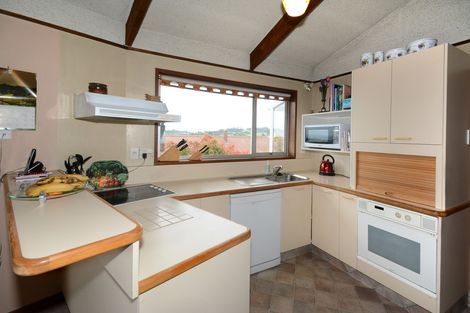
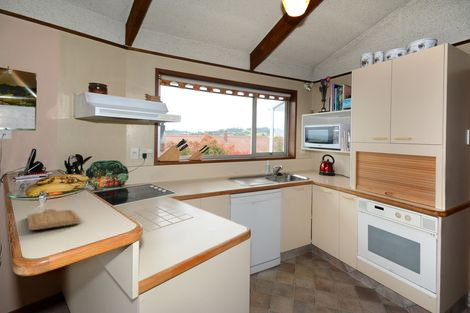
+ chopping board [26,208,81,231]
